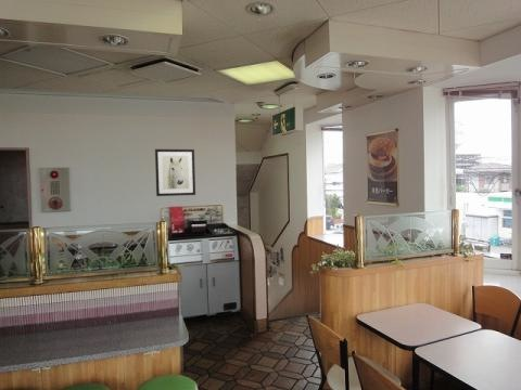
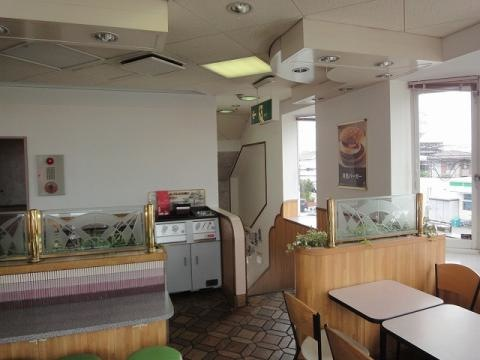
- wall art [154,148,196,197]
